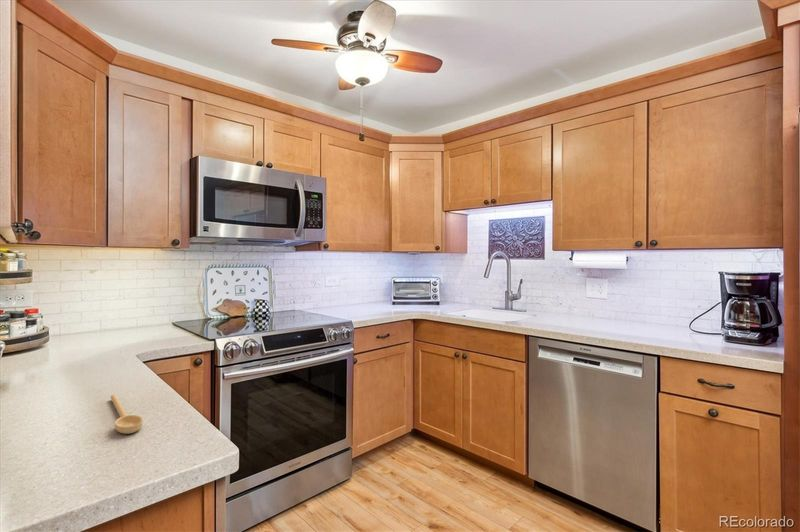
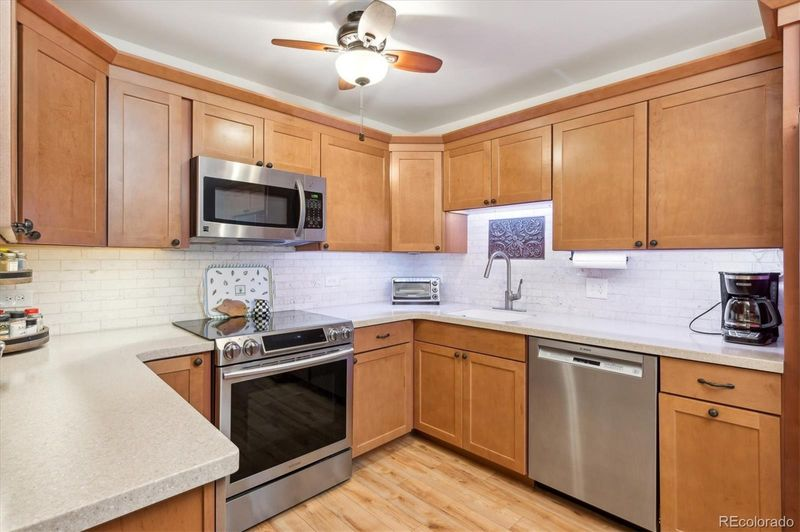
- spoon [110,394,143,435]
